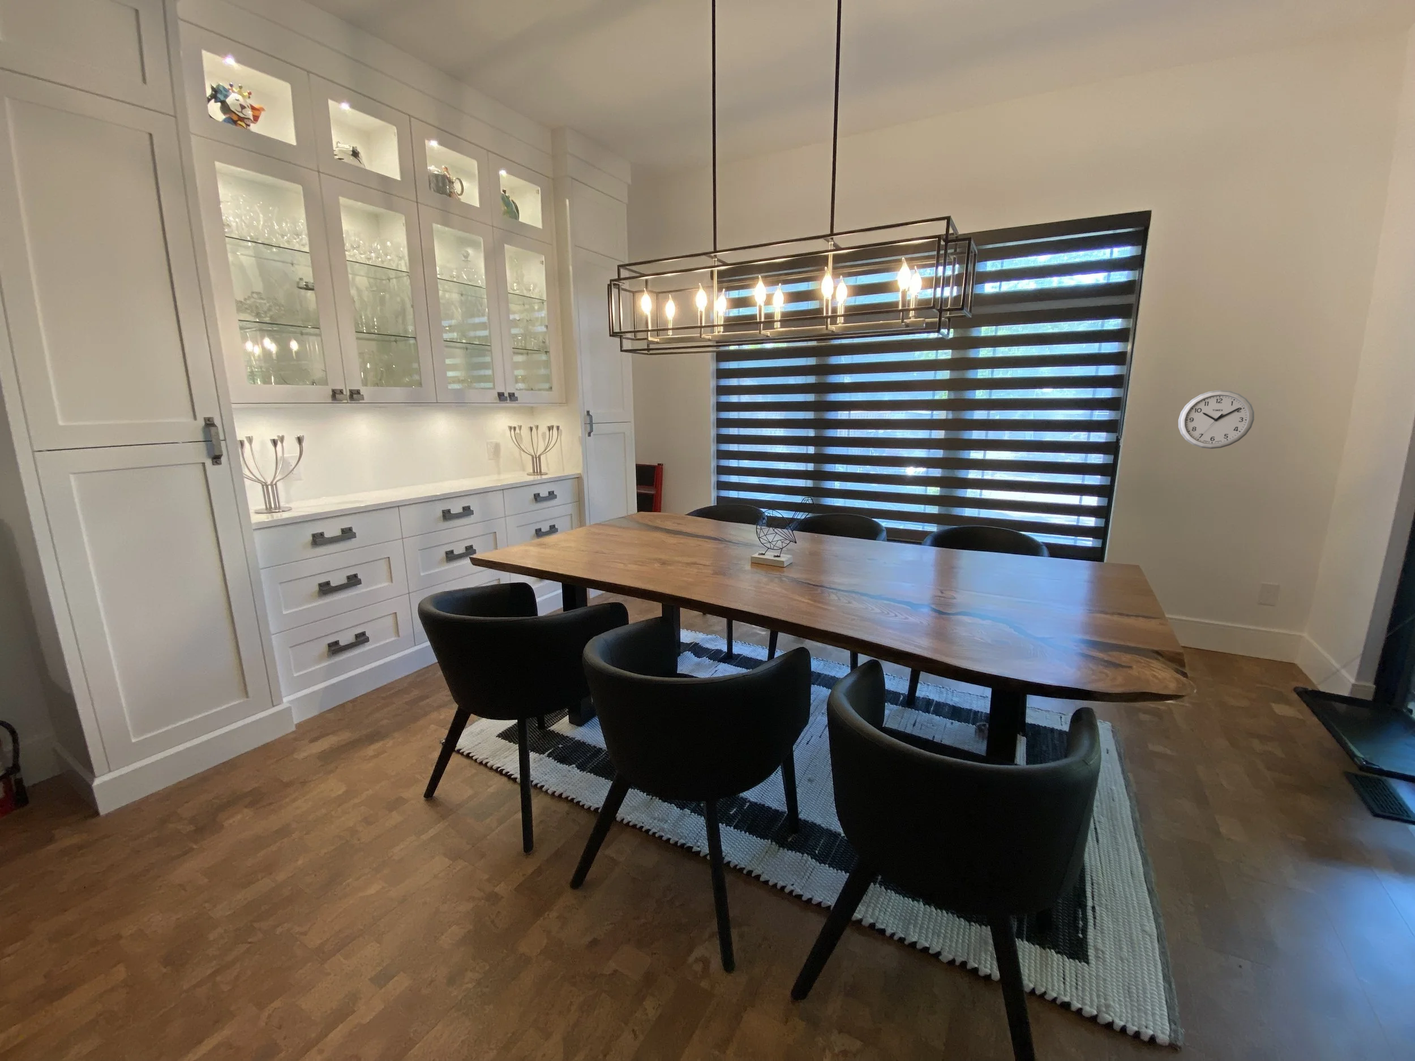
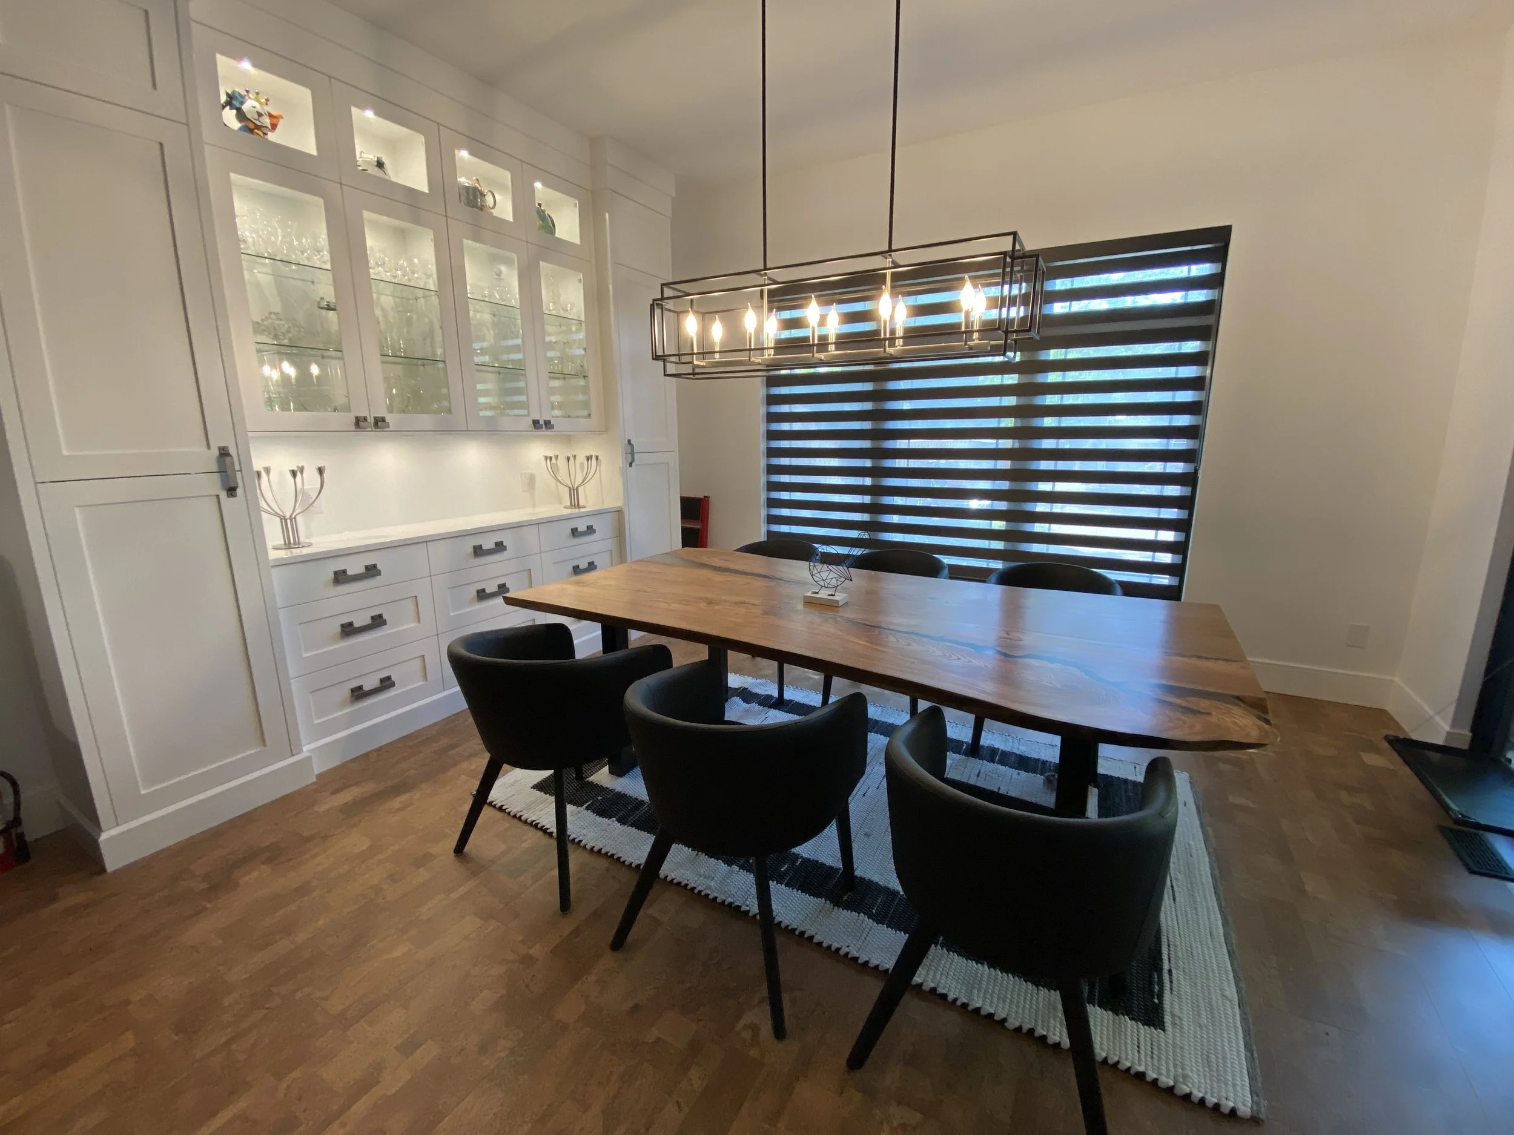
- wall clock [1178,389,1255,449]
